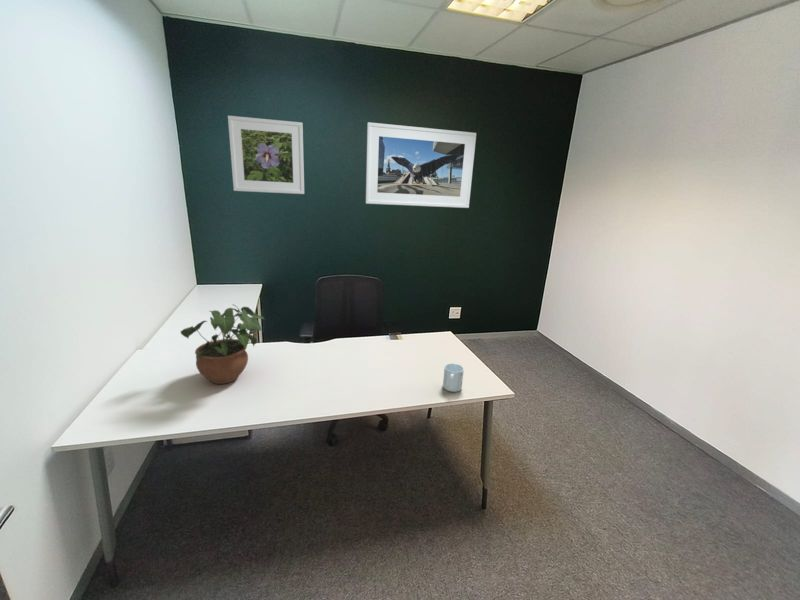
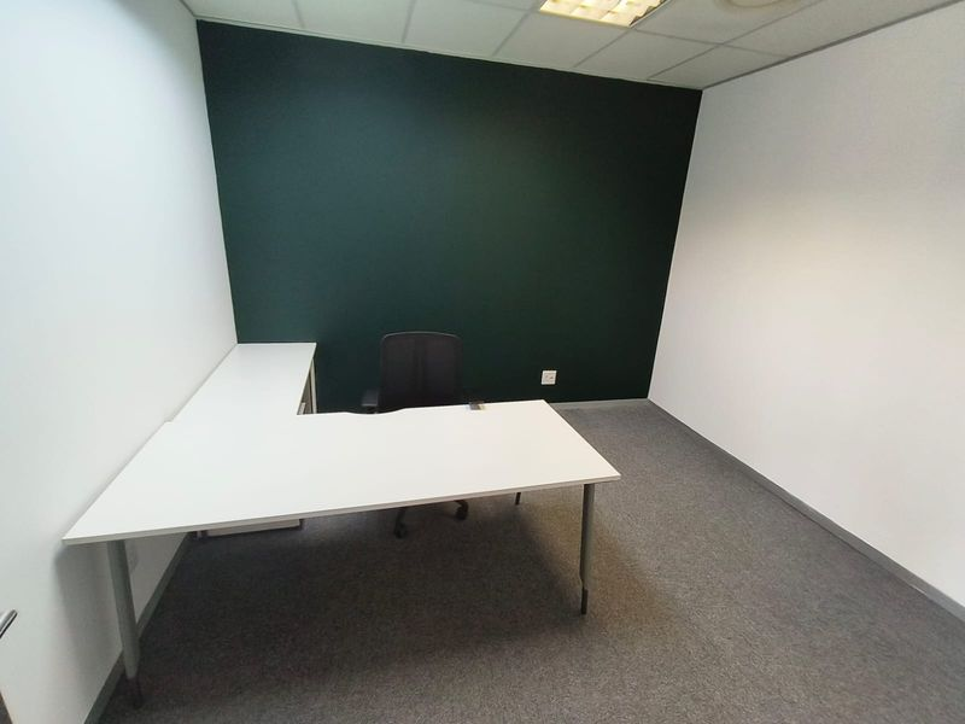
- potted plant [180,303,266,385]
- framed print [365,121,477,209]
- mug [442,362,465,393]
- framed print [227,115,305,195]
